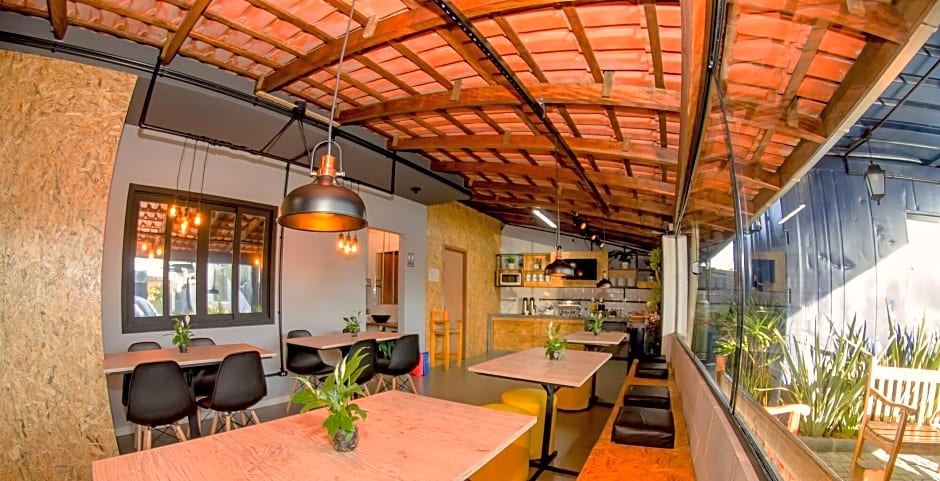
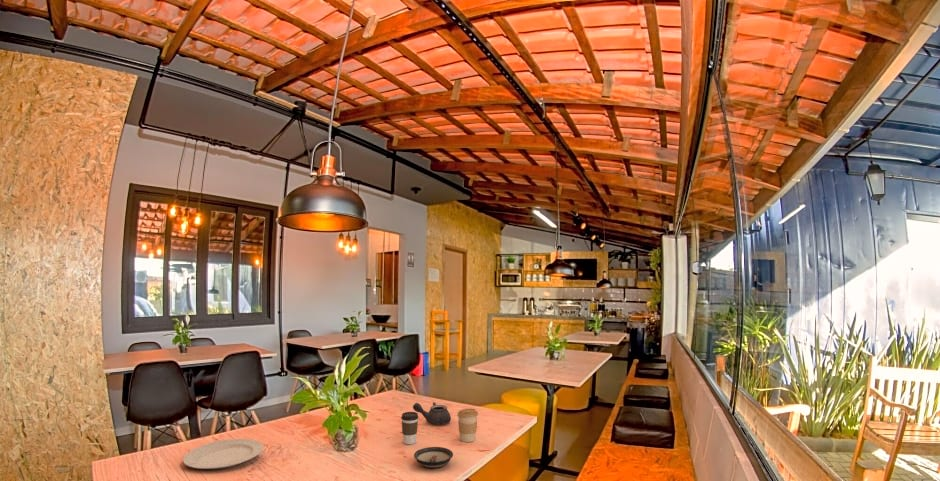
+ chinaware [182,438,265,470]
+ coffee cup [400,411,420,445]
+ coffee cup [456,408,479,443]
+ saucer [413,446,454,469]
+ teapot [412,401,452,426]
